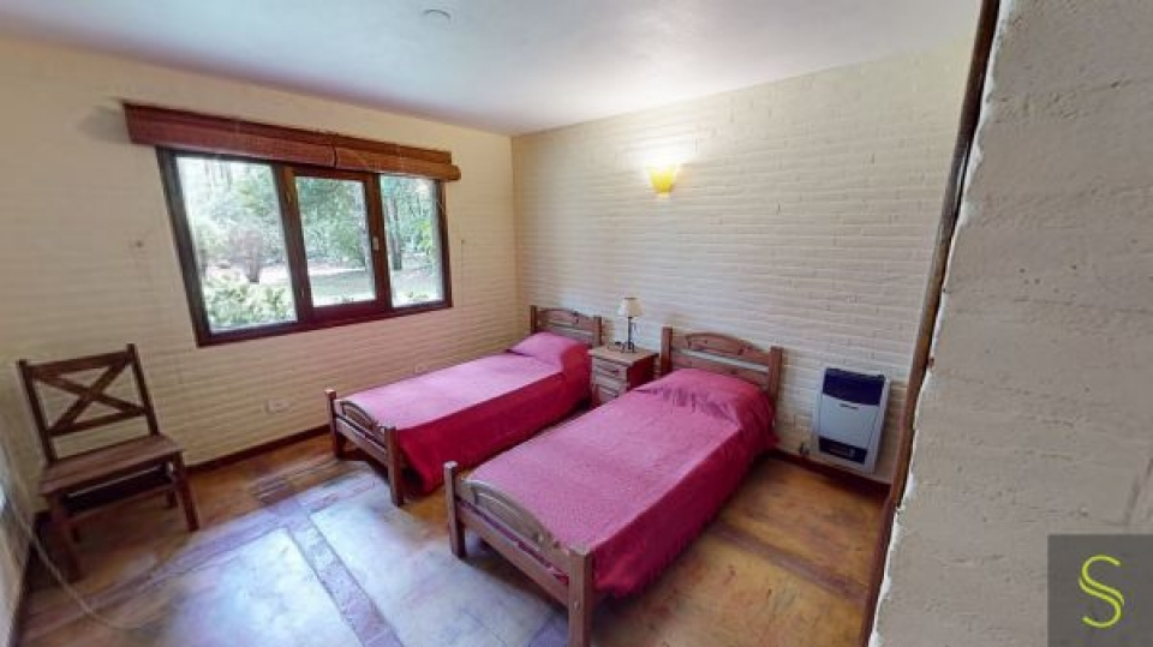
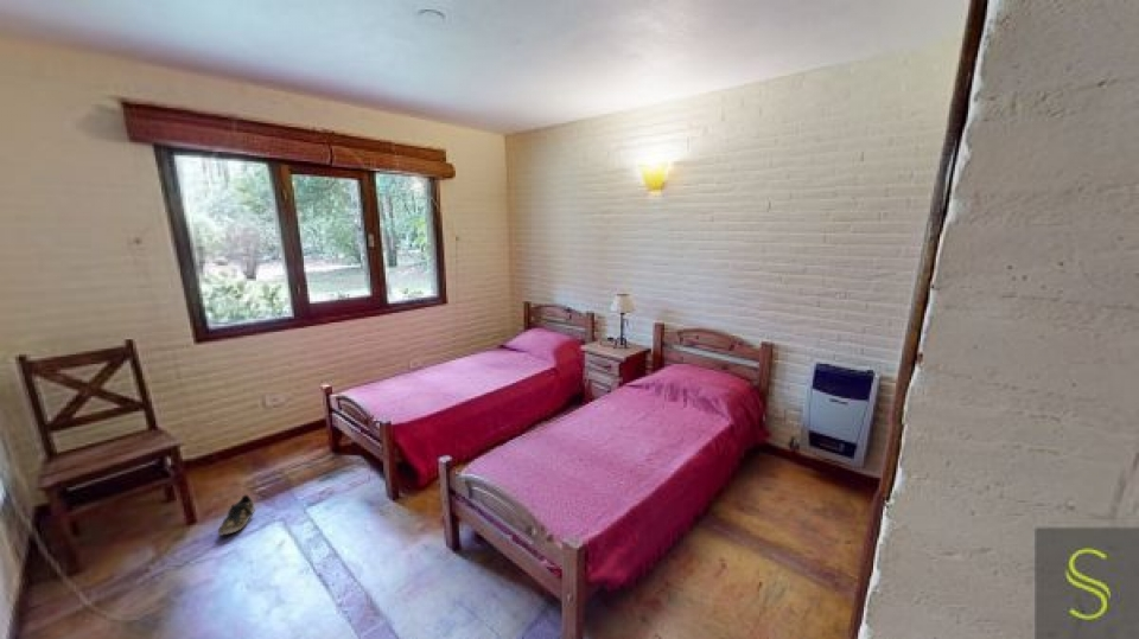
+ shoe [217,493,256,537]
